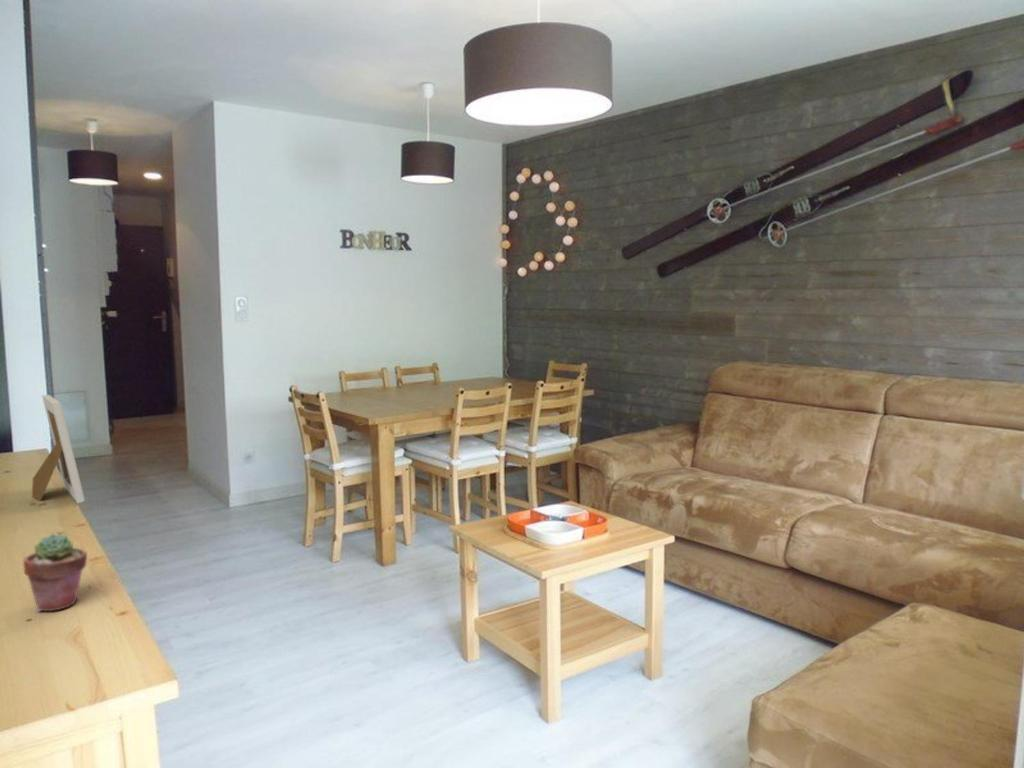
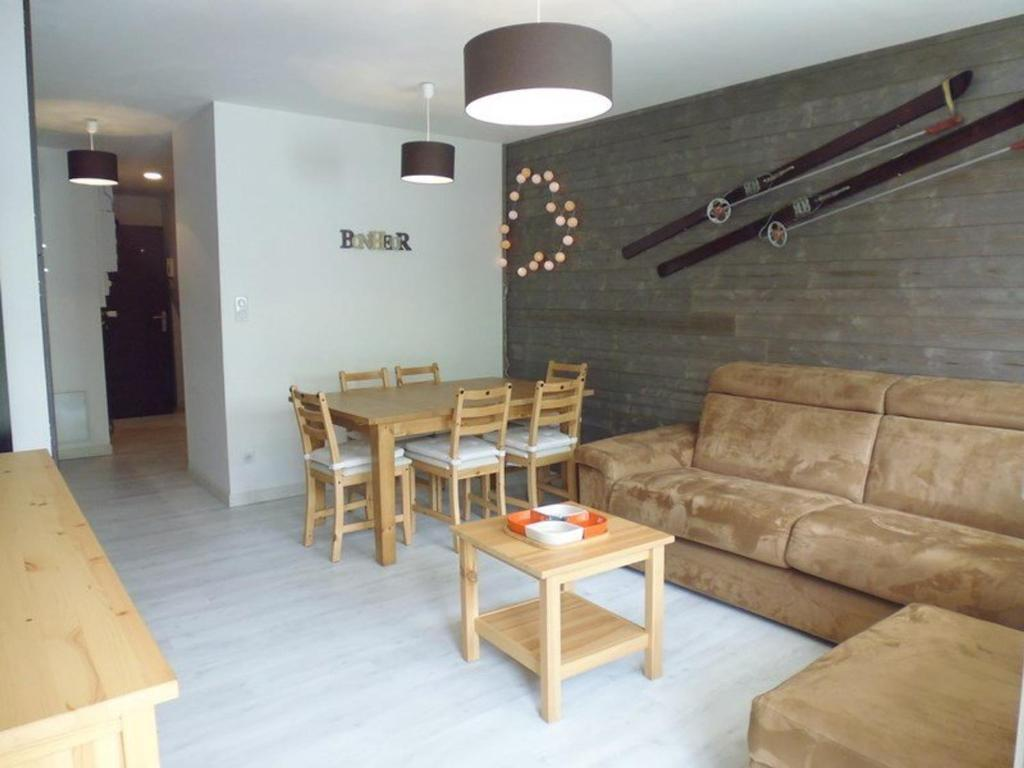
- potted succulent [23,532,88,612]
- picture frame [31,394,86,504]
